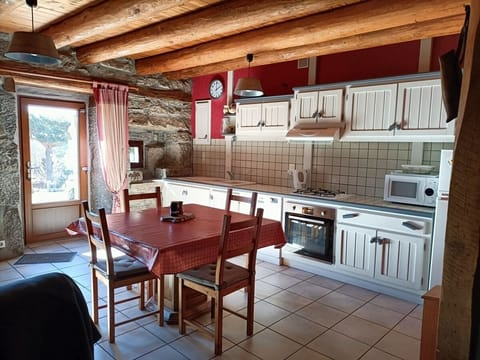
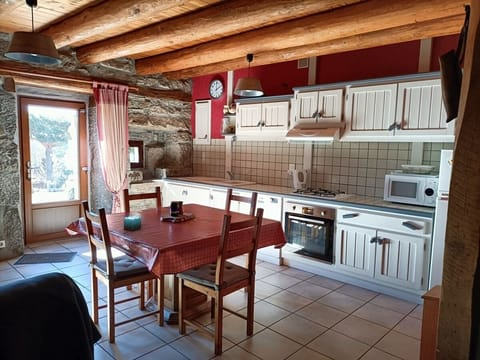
+ candle [123,212,142,232]
